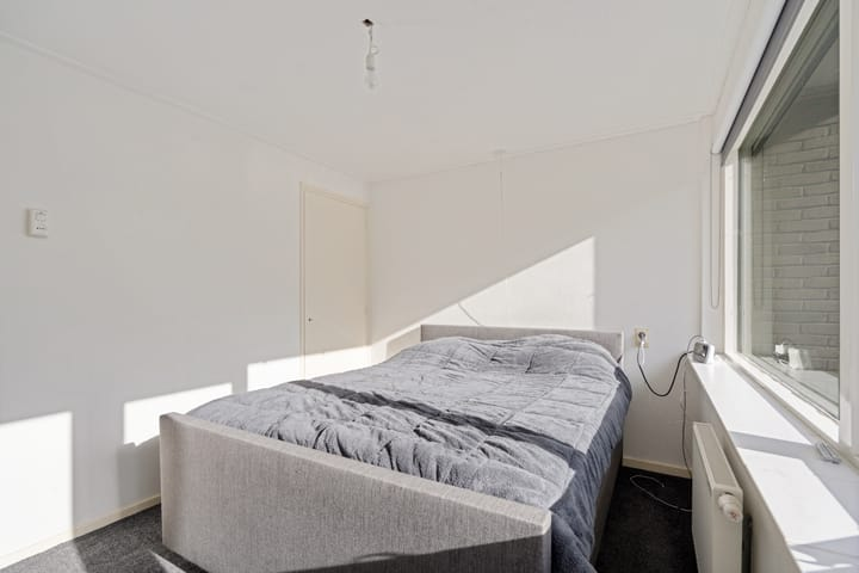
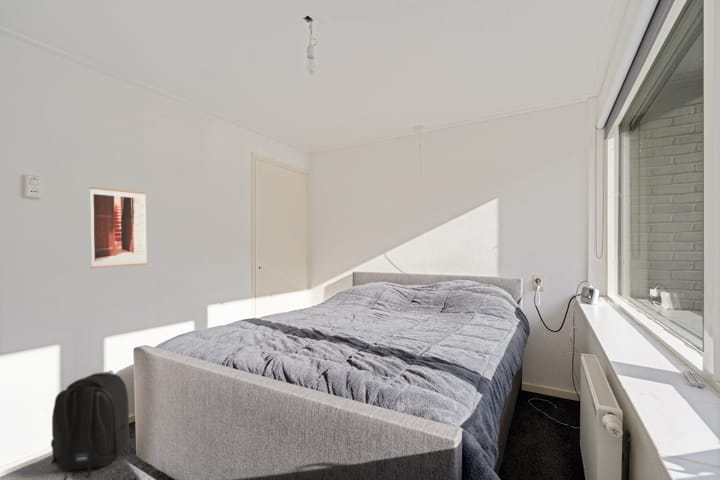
+ backpack [50,371,130,480]
+ wall art [89,186,148,269]
